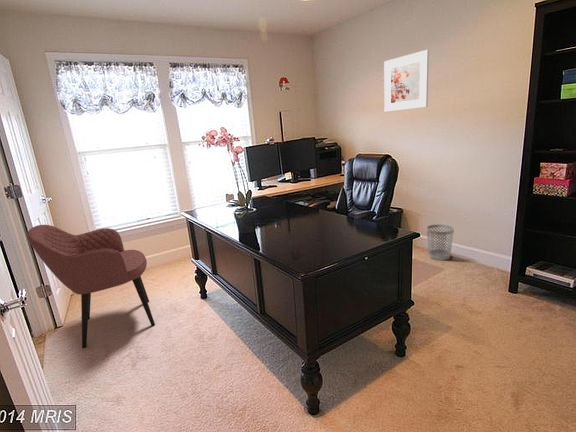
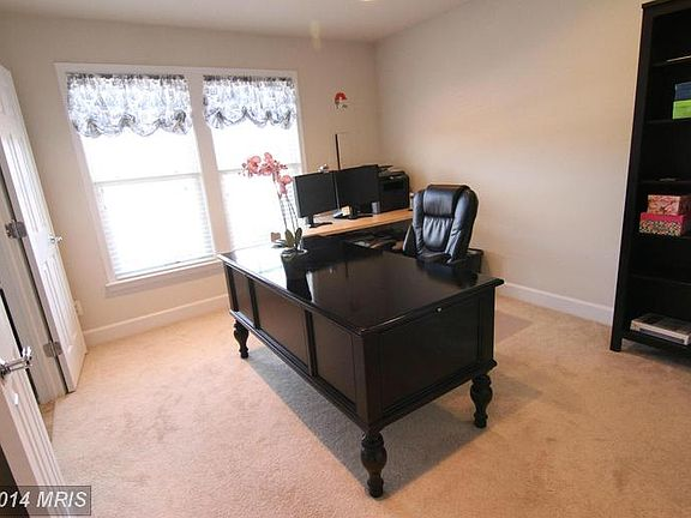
- wastebasket [426,223,455,261]
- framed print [383,49,430,113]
- armchair [26,224,156,349]
